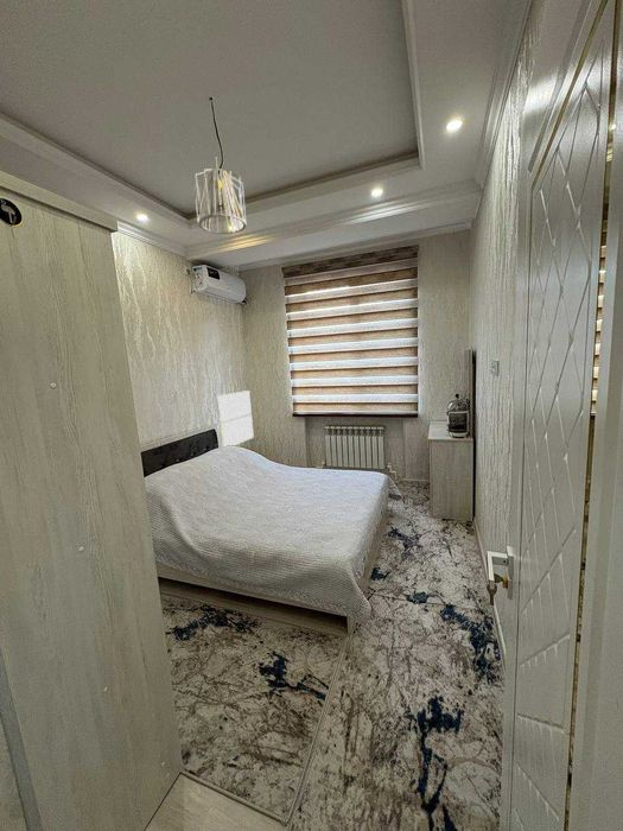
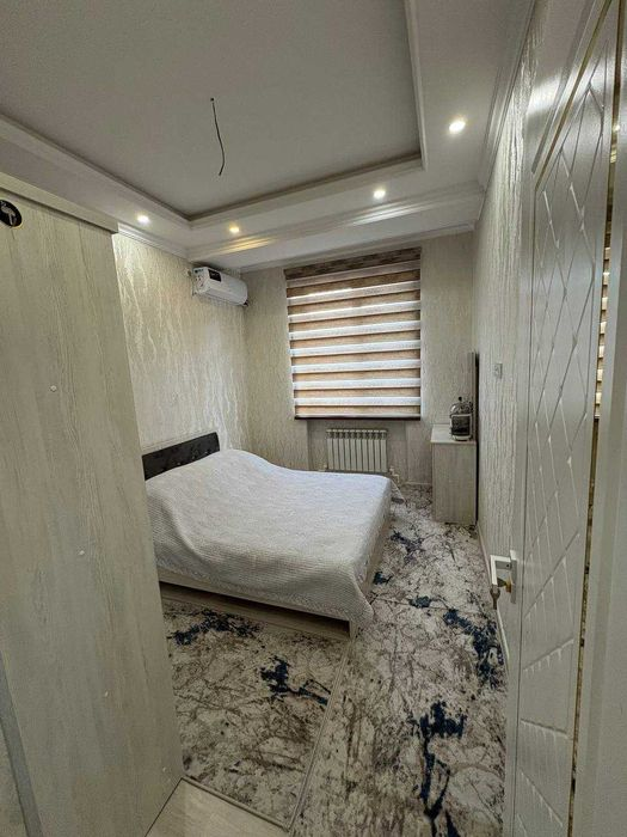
- pendant light [192,158,248,235]
- wall art [217,389,255,448]
